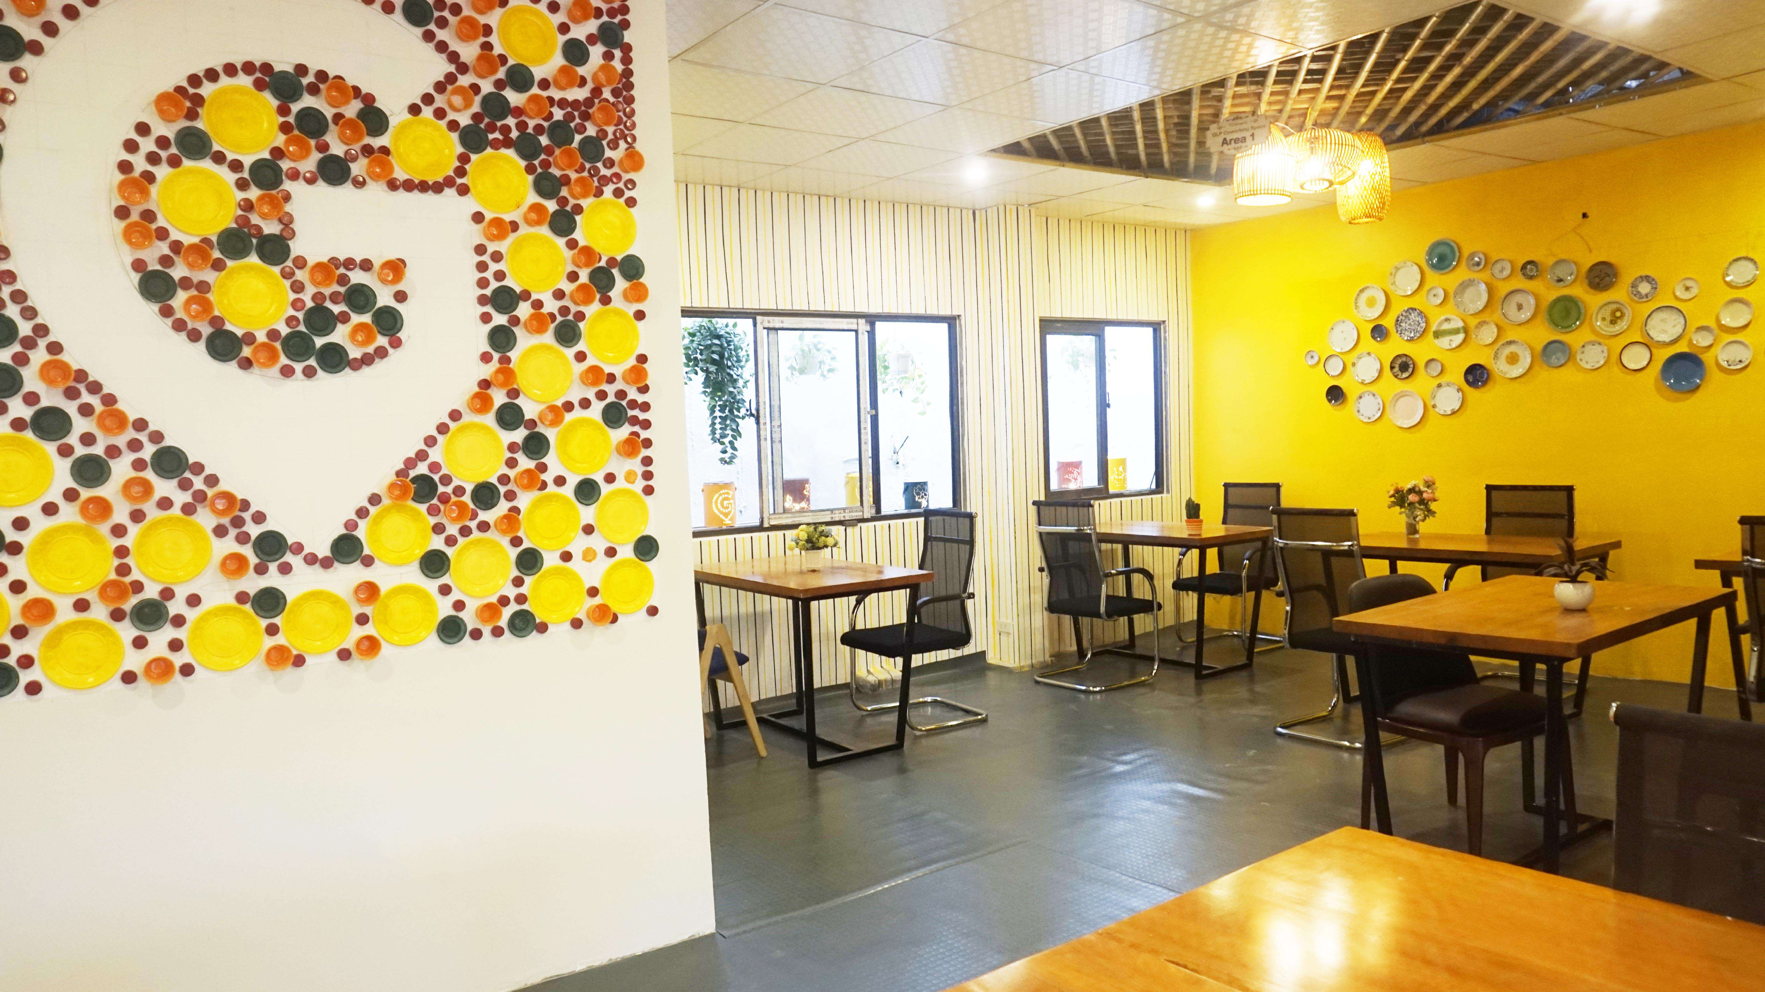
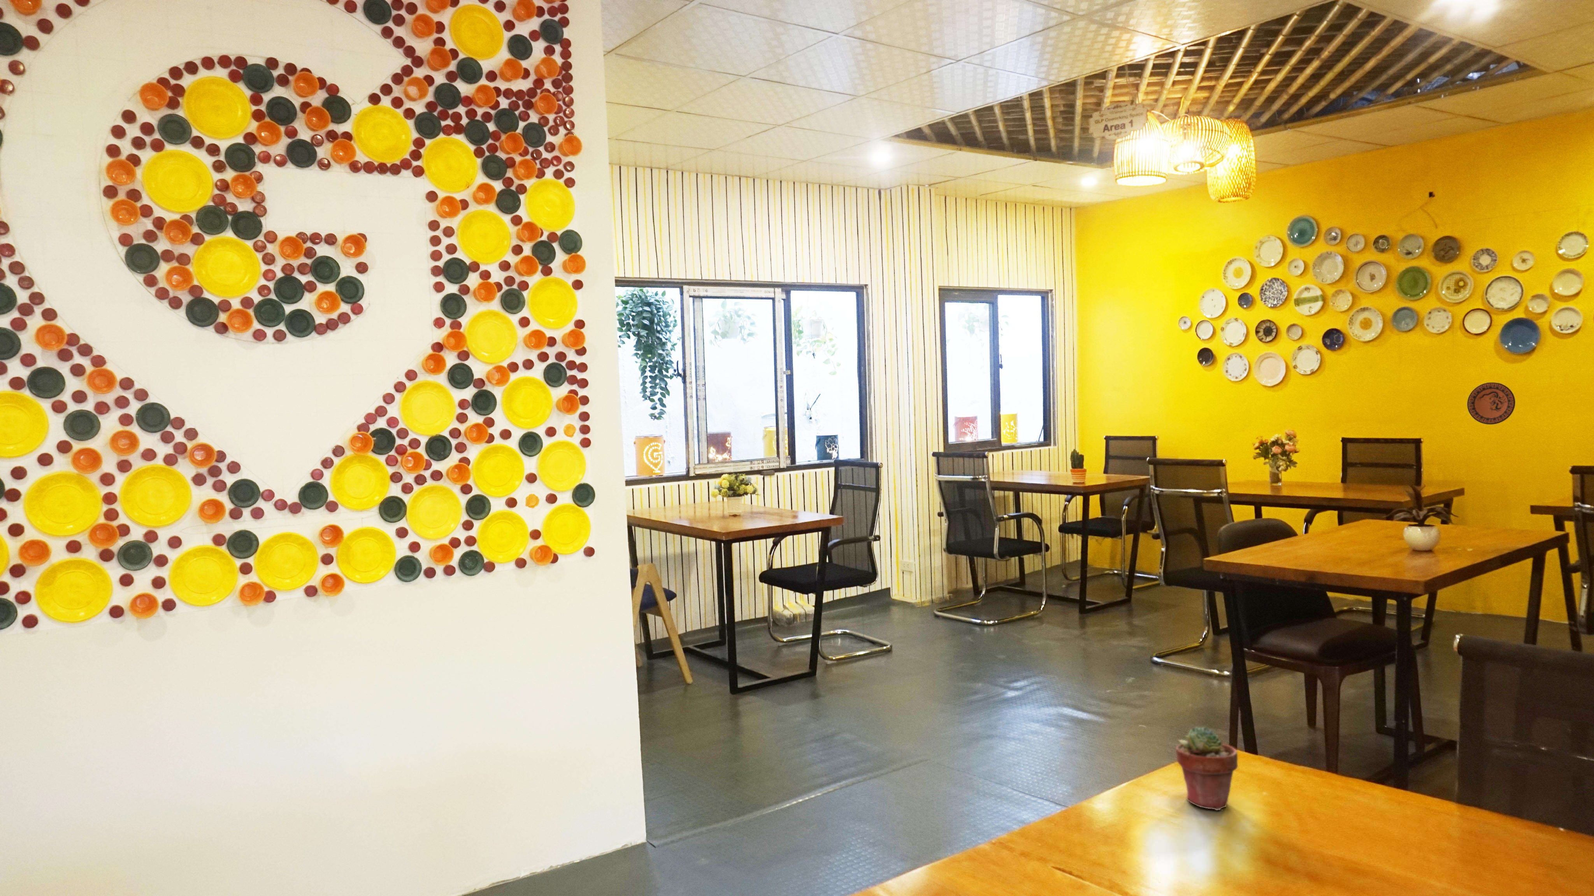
+ potted succulent [1176,726,1238,811]
+ decorative plate [1467,382,1516,424]
